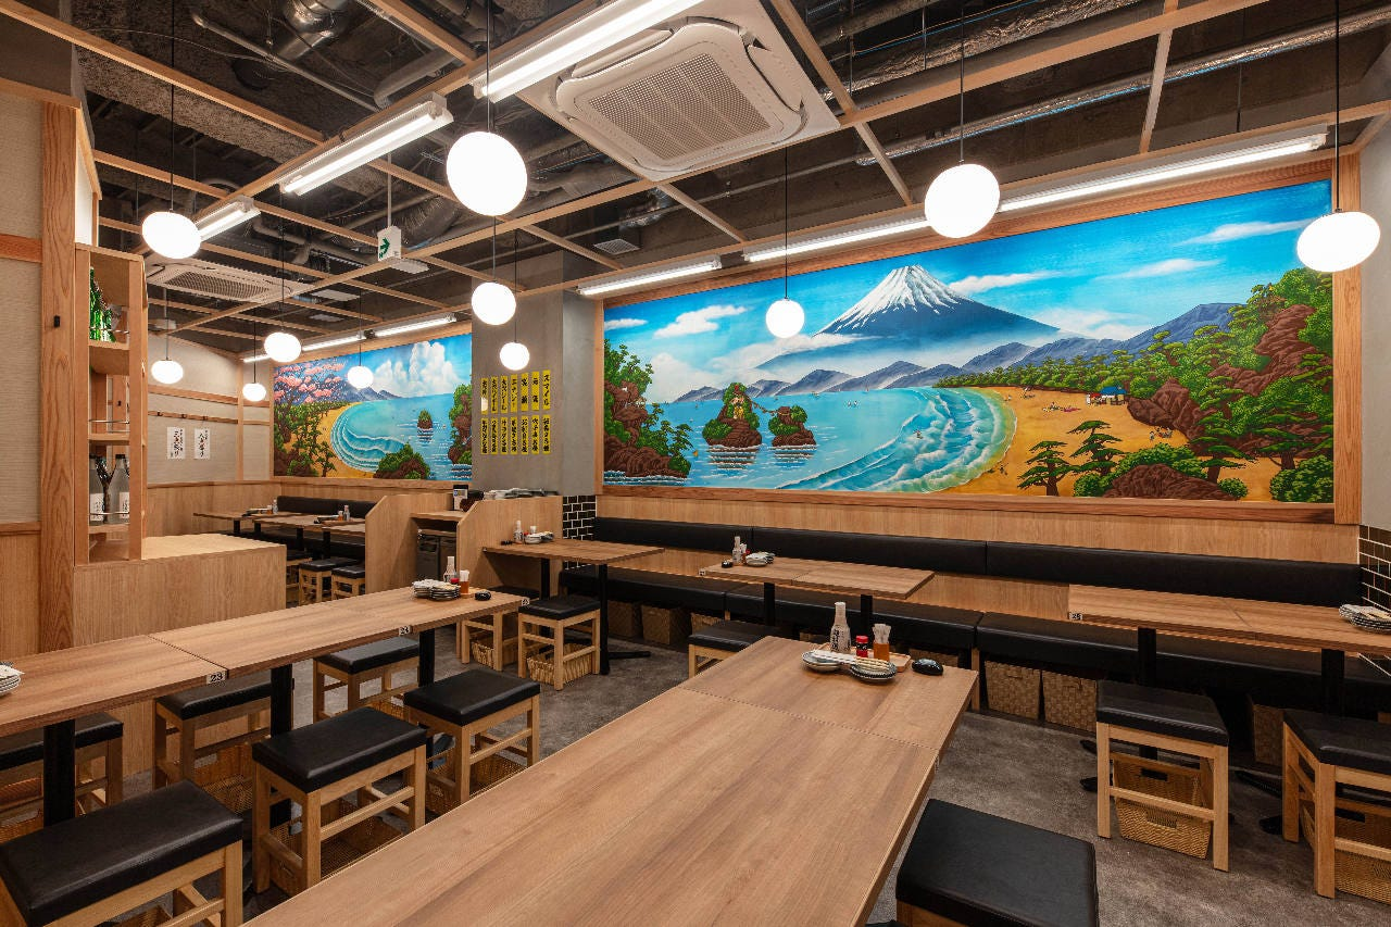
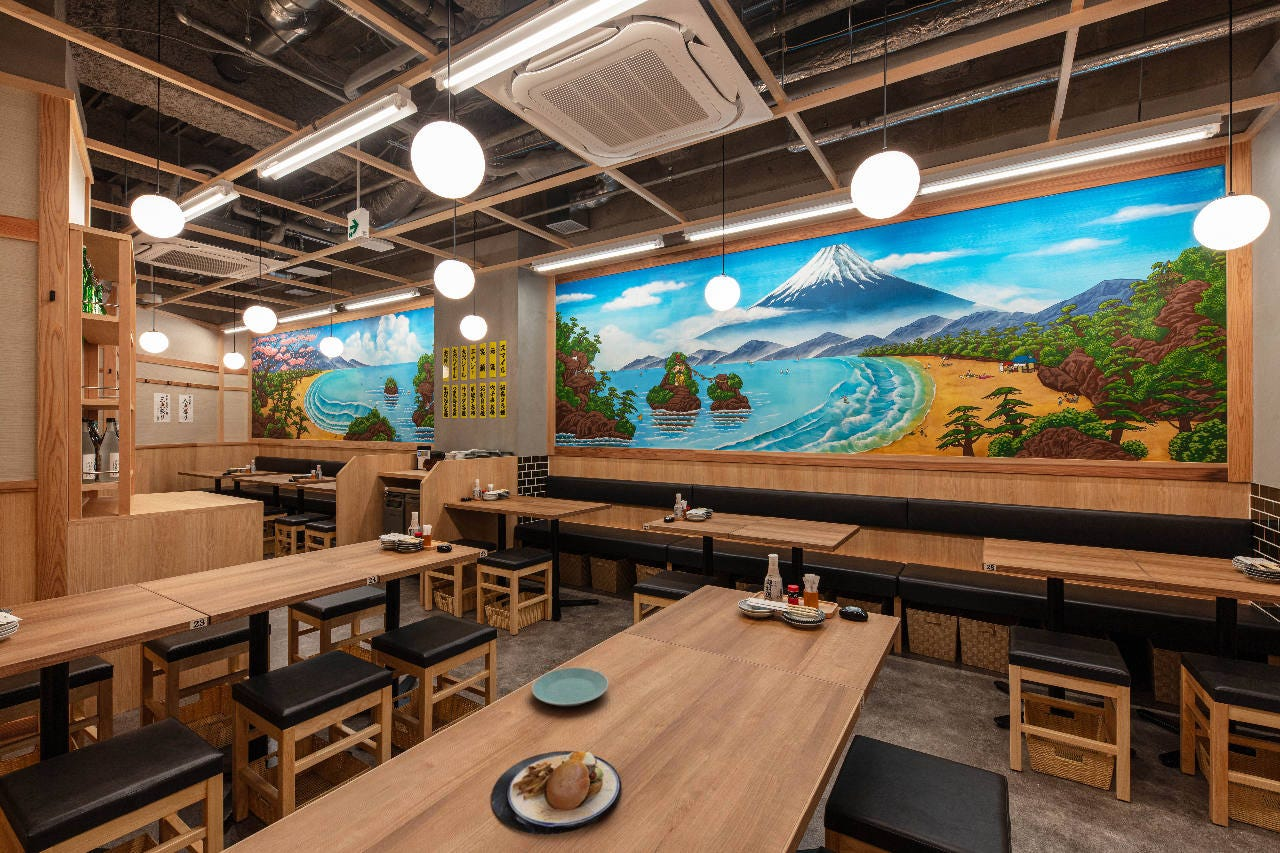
+ plate [531,667,609,707]
+ plate [490,750,623,836]
